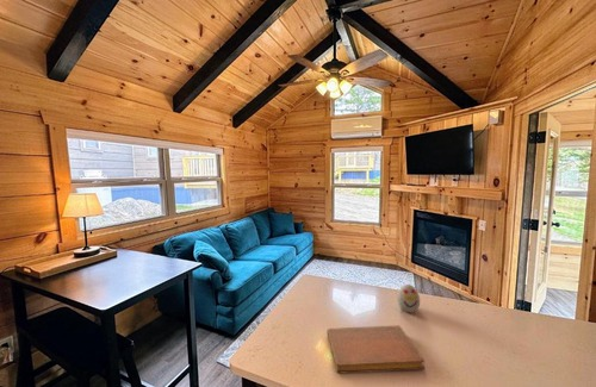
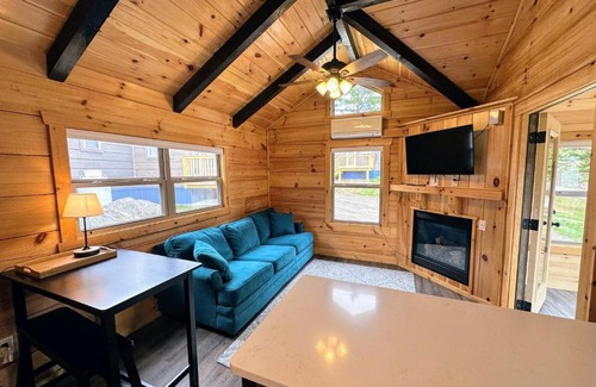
- notebook [327,324,426,375]
- decorative egg [396,283,421,314]
